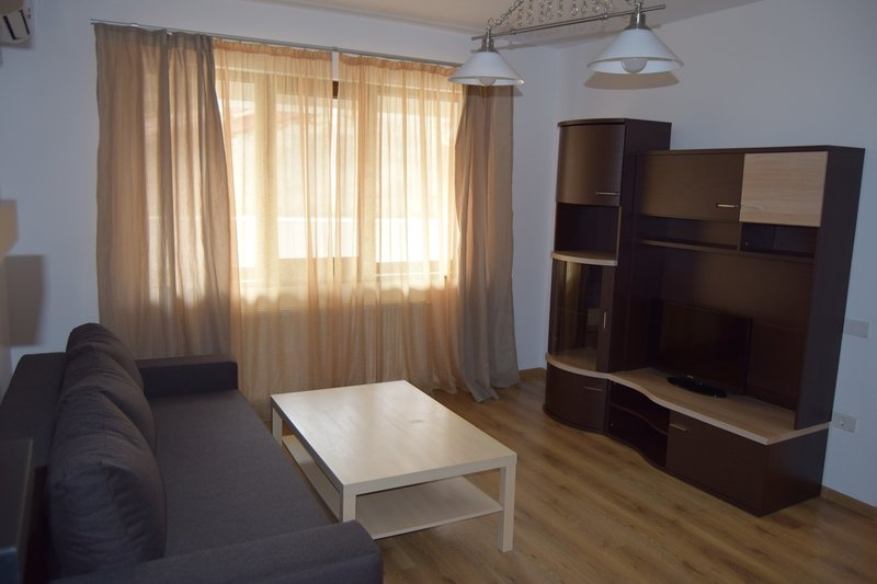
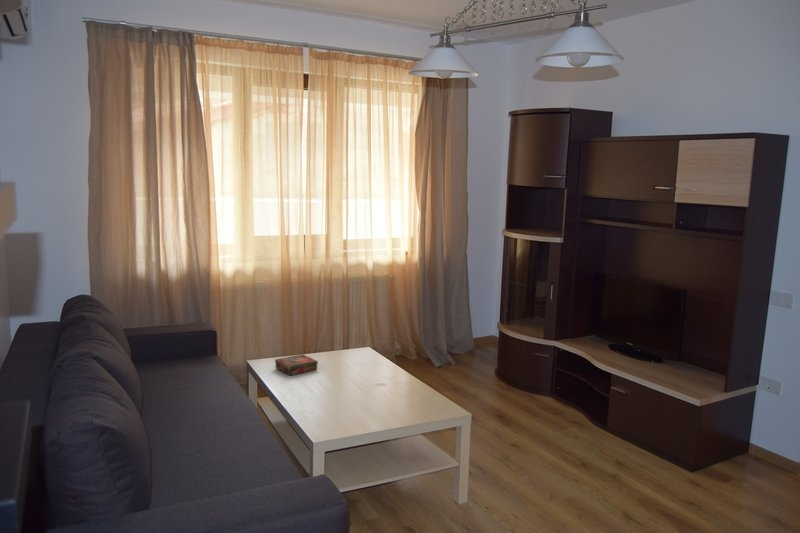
+ book [274,354,319,376]
